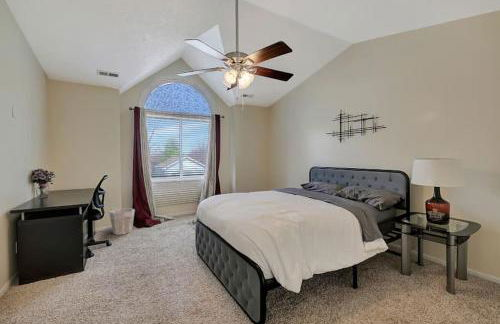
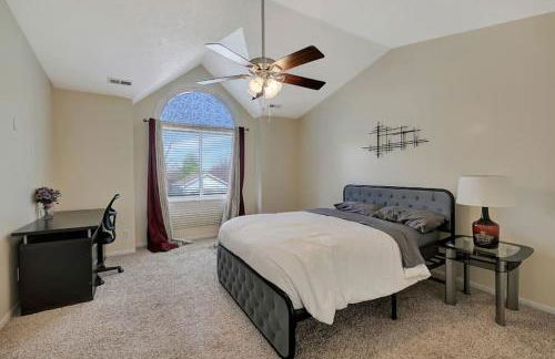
- waste bin [108,207,136,236]
